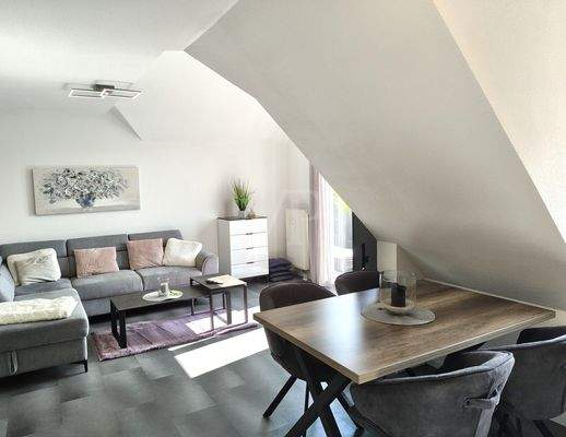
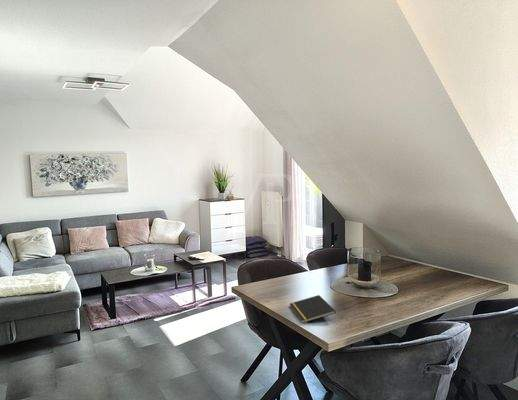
+ notepad [289,294,337,324]
